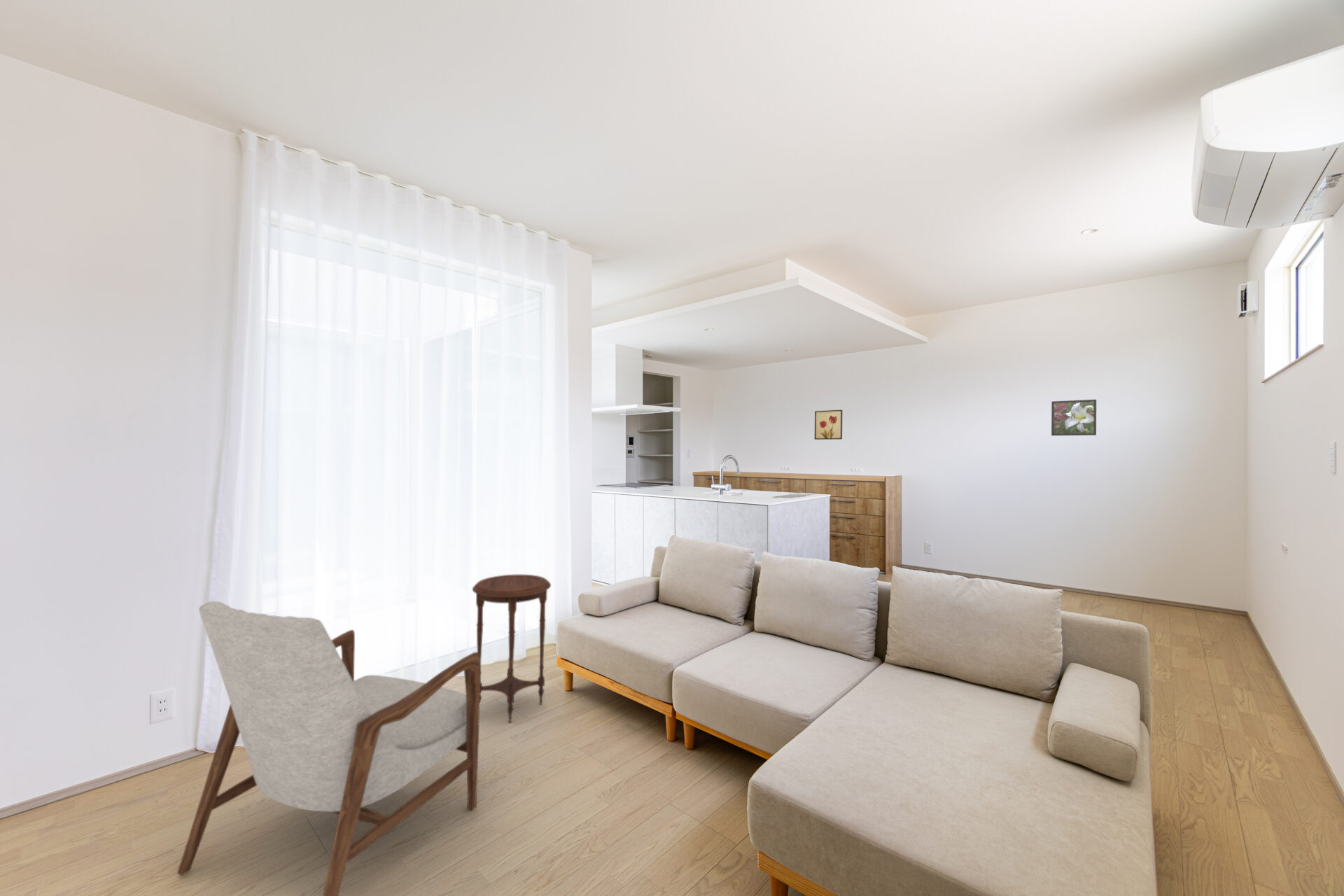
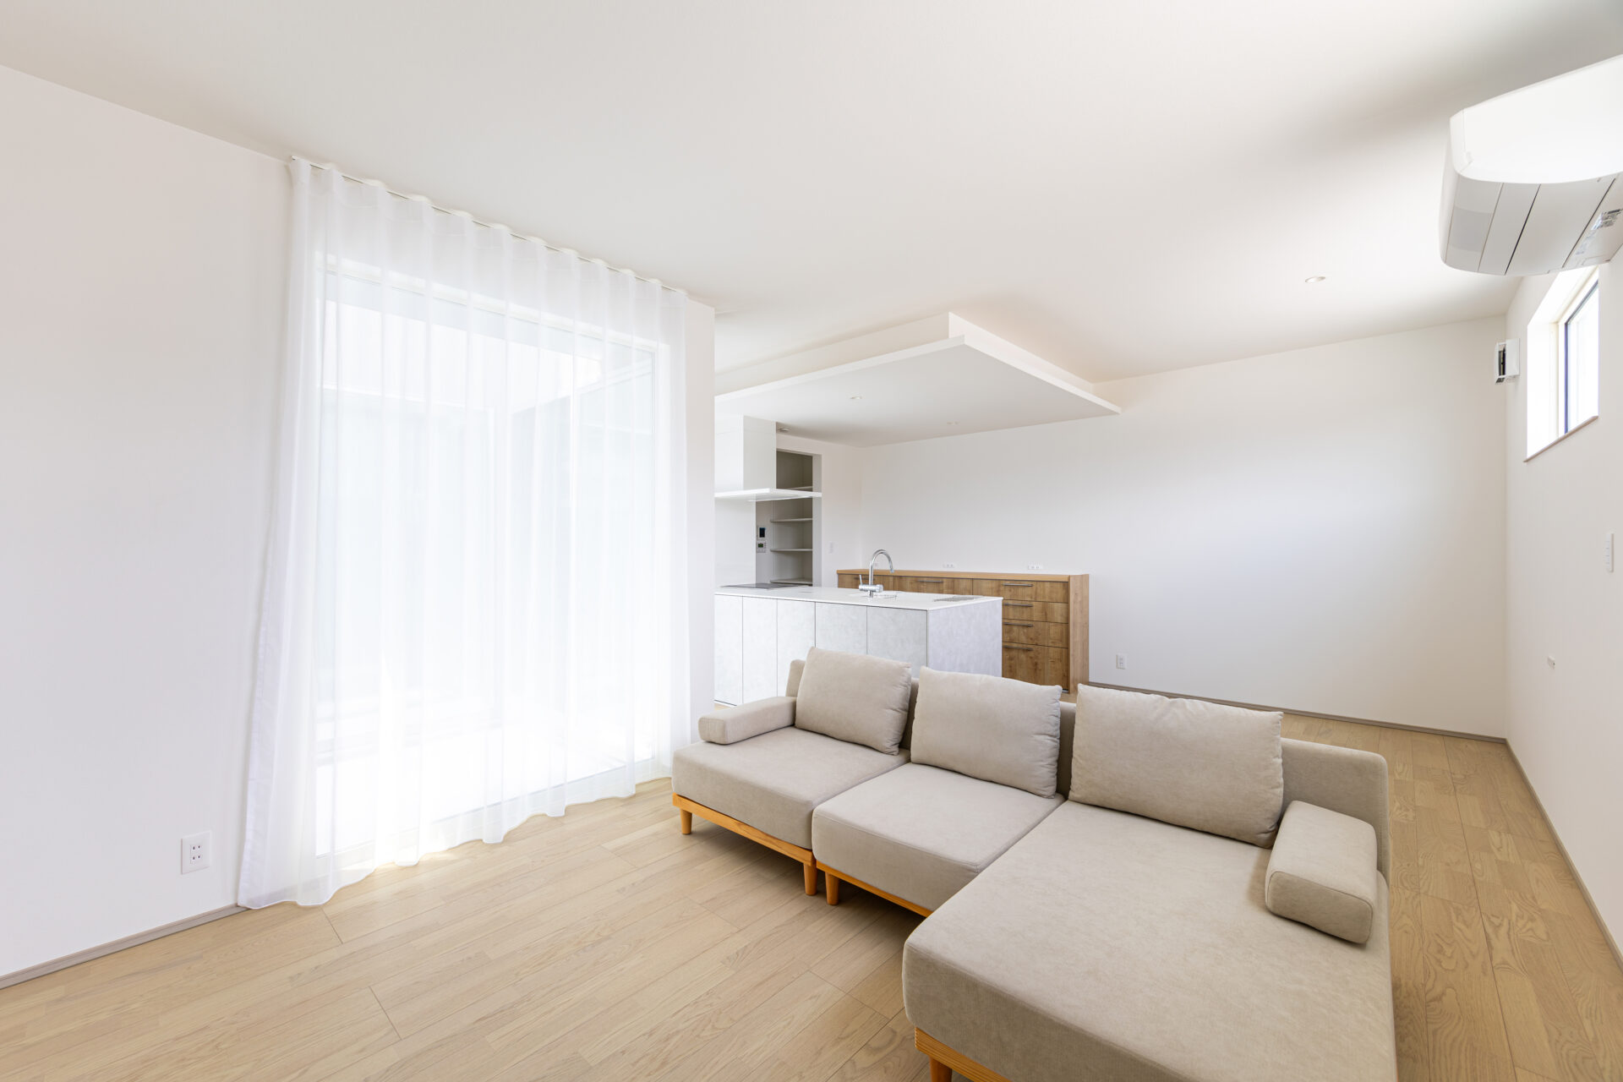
- wall art [814,409,844,440]
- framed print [1051,399,1097,436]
- armchair [176,601,480,896]
- side table [472,574,552,723]
